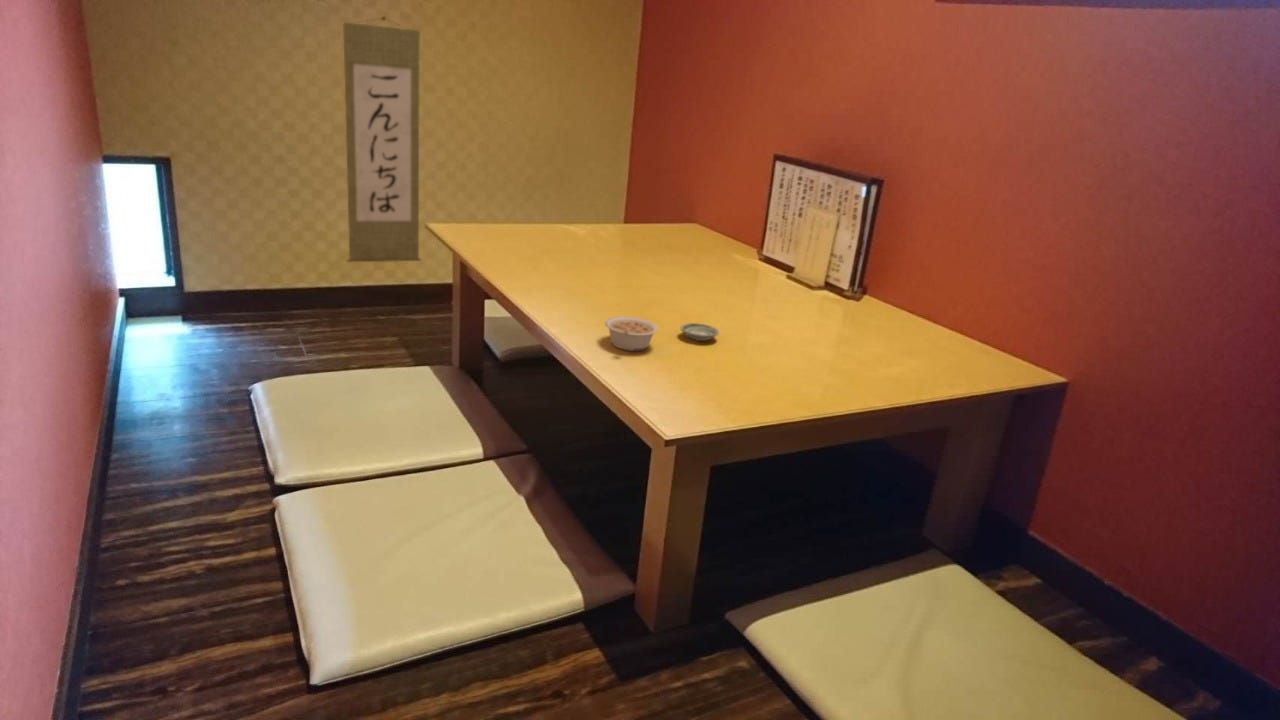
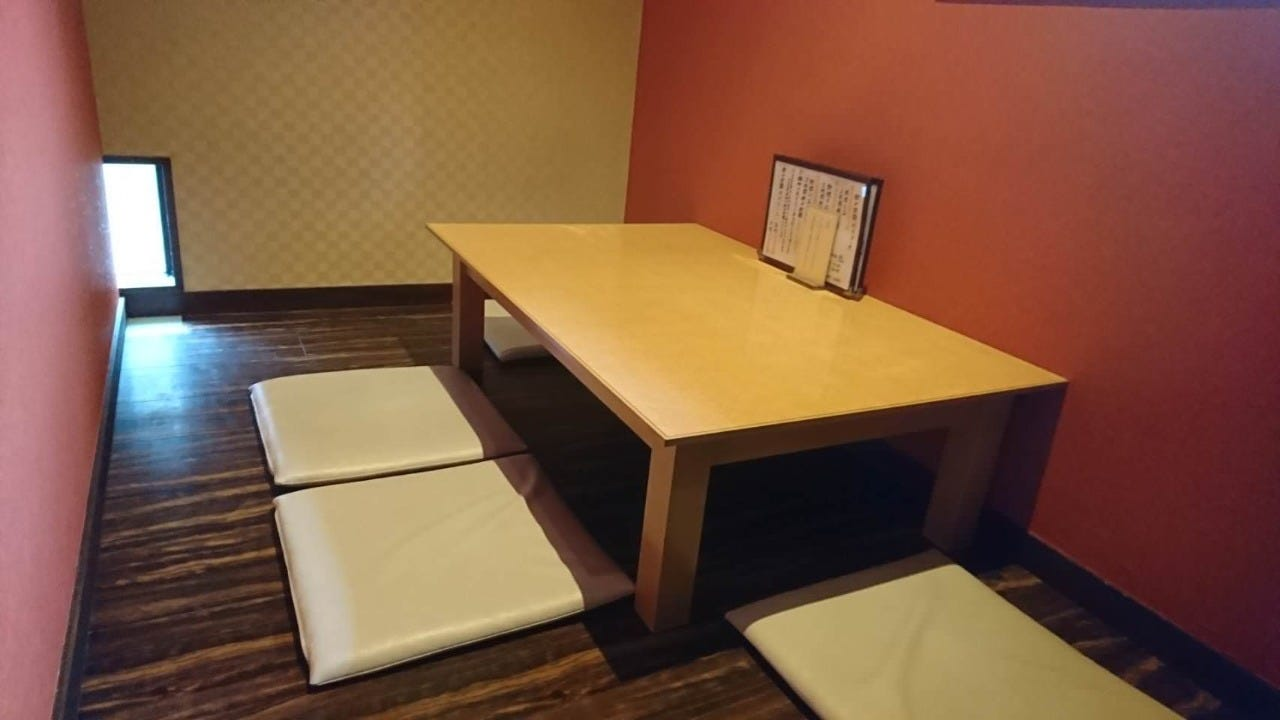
- legume [604,315,659,352]
- saucer [679,322,720,342]
- wall scroll [342,15,422,263]
